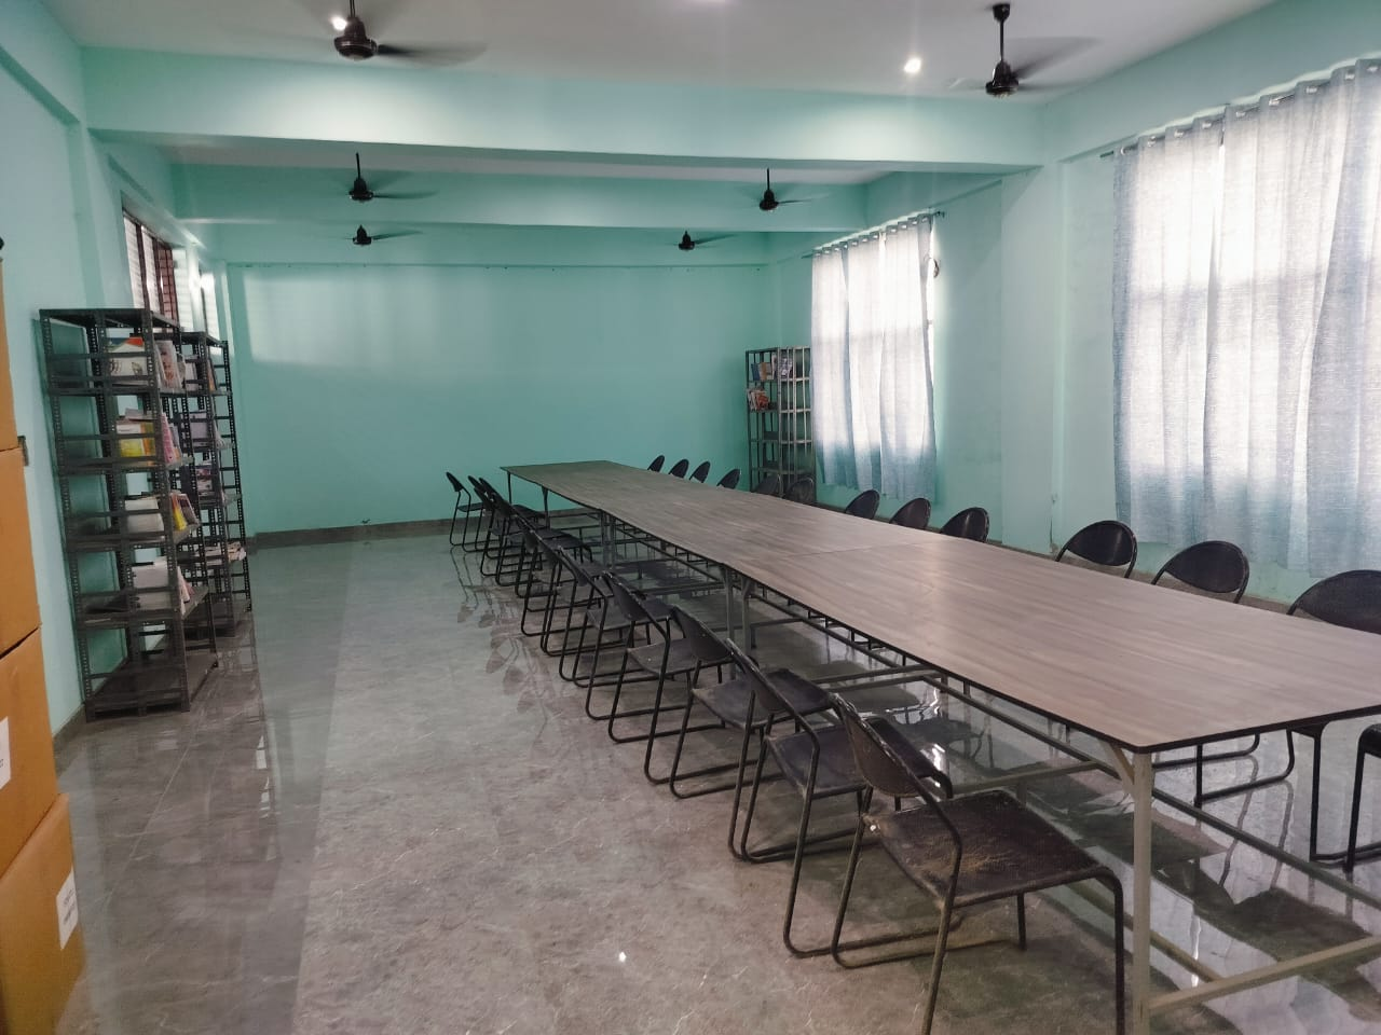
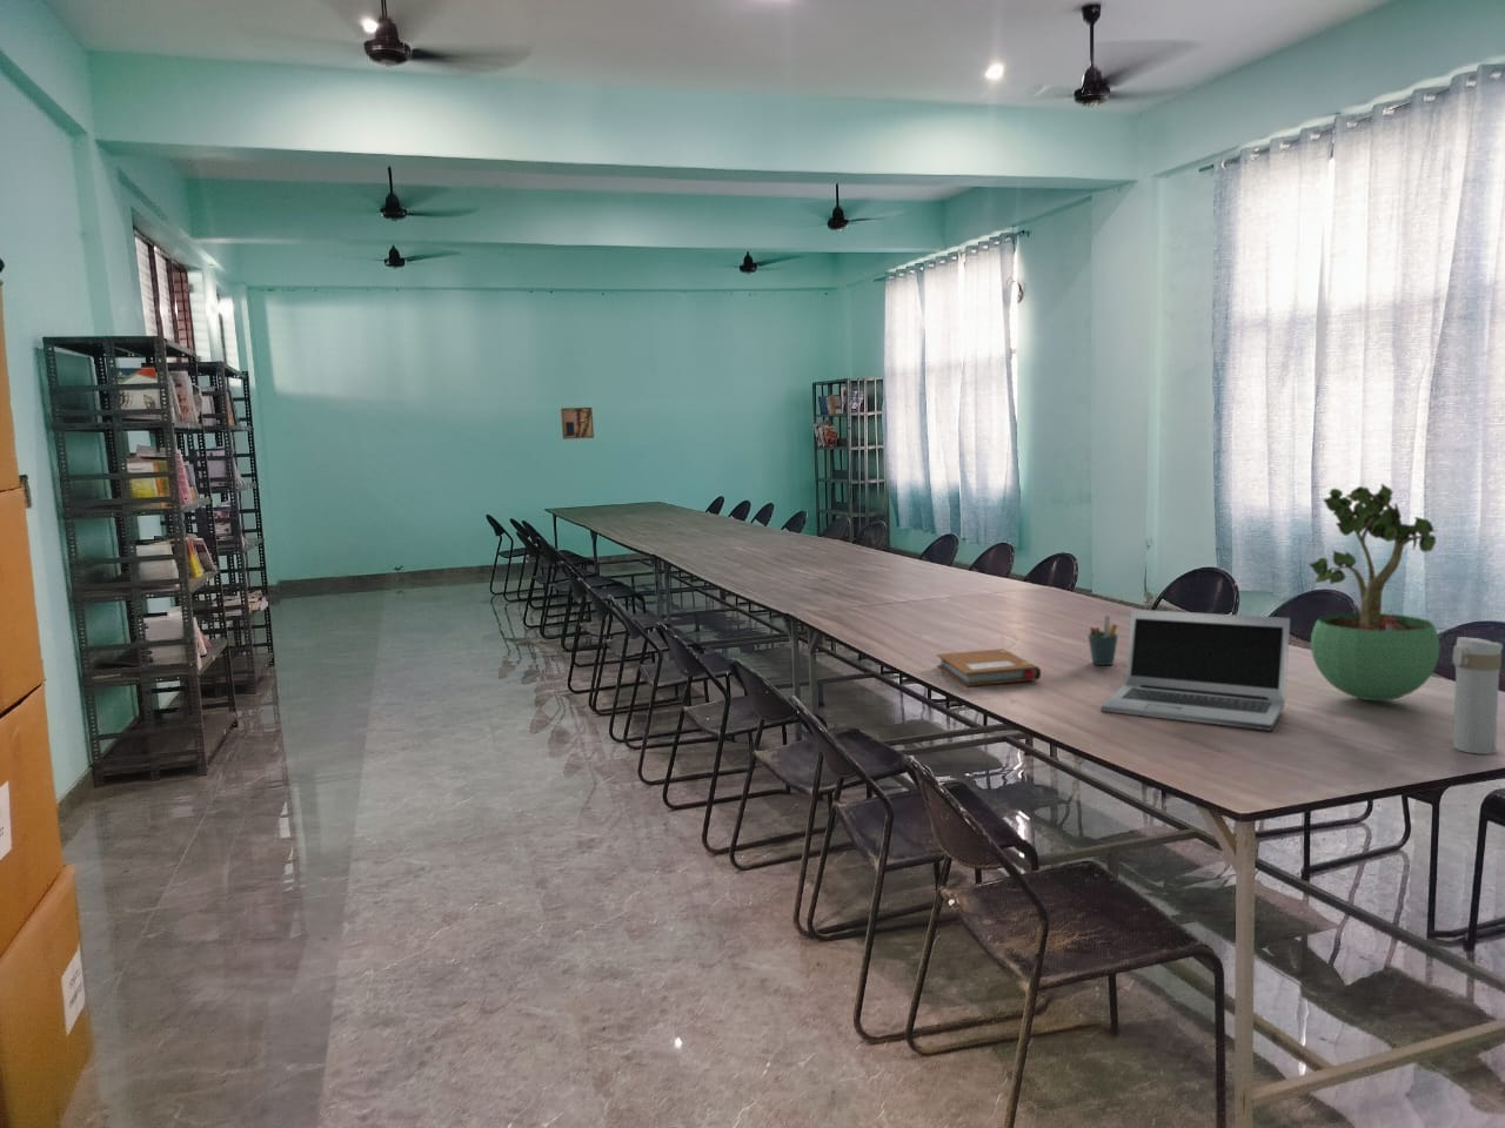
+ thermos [1450,635,1504,755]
+ wall art [559,406,595,441]
+ potted plant [1308,483,1441,701]
+ notebook [936,647,1042,687]
+ laptop [1100,609,1291,732]
+ pen holder [1087,615,1120,666]
